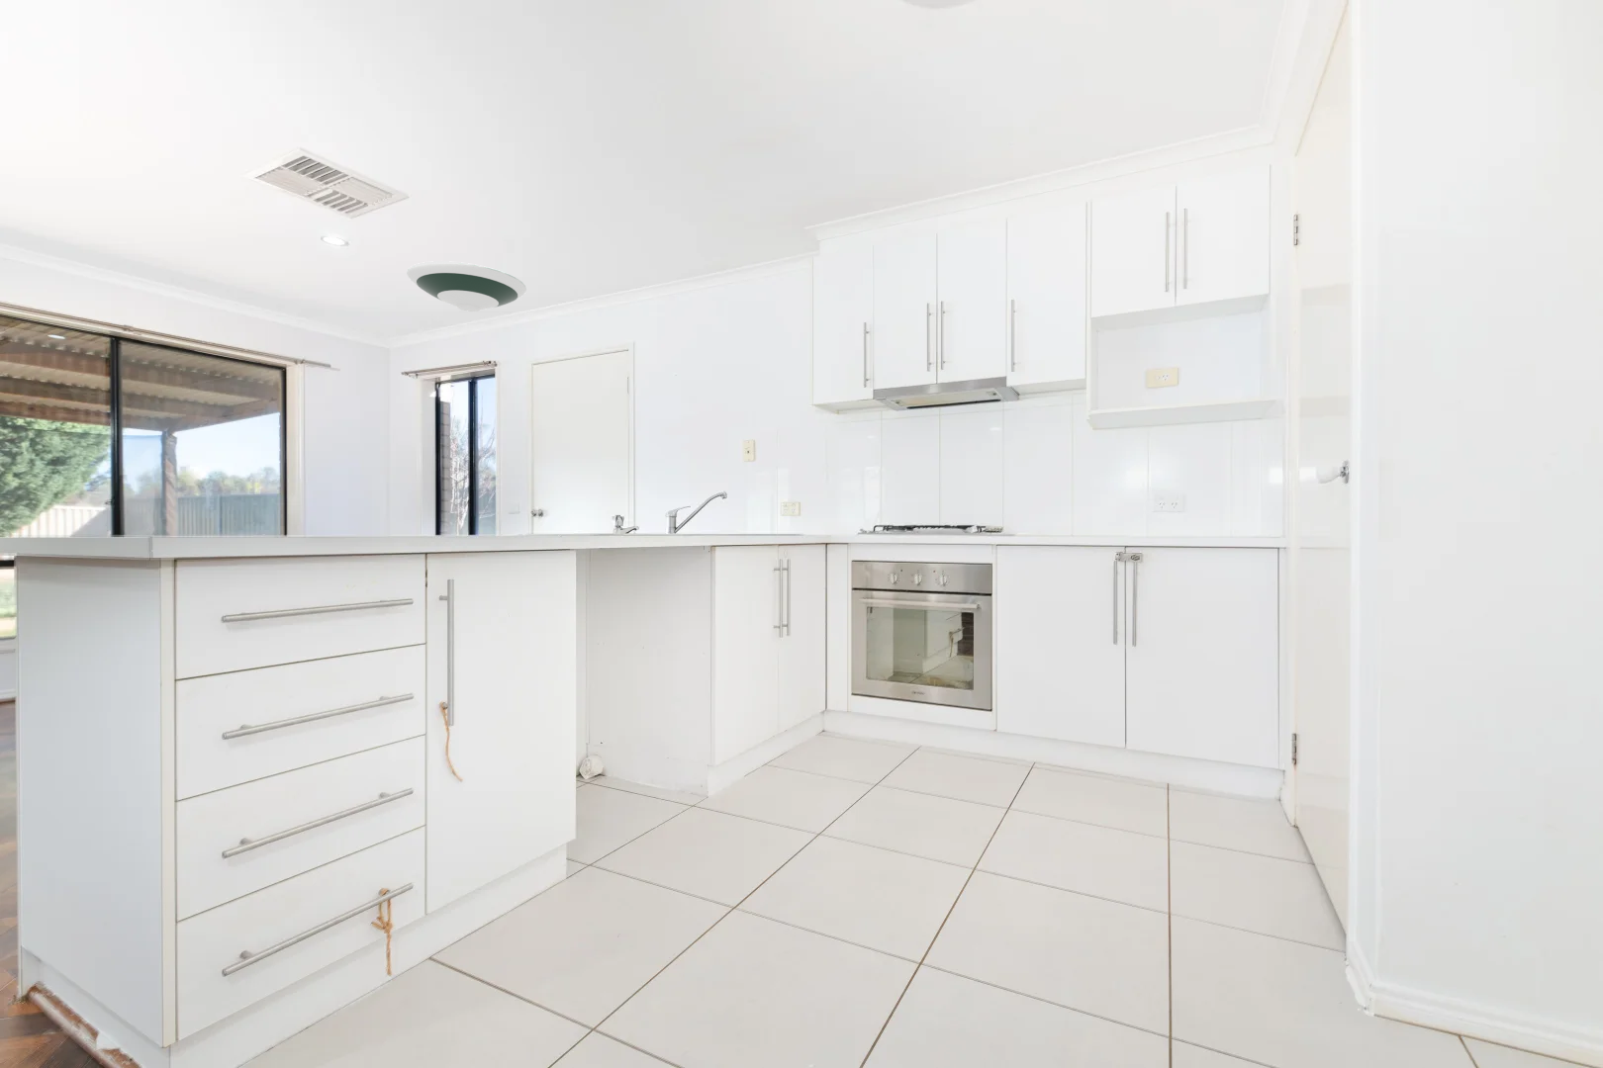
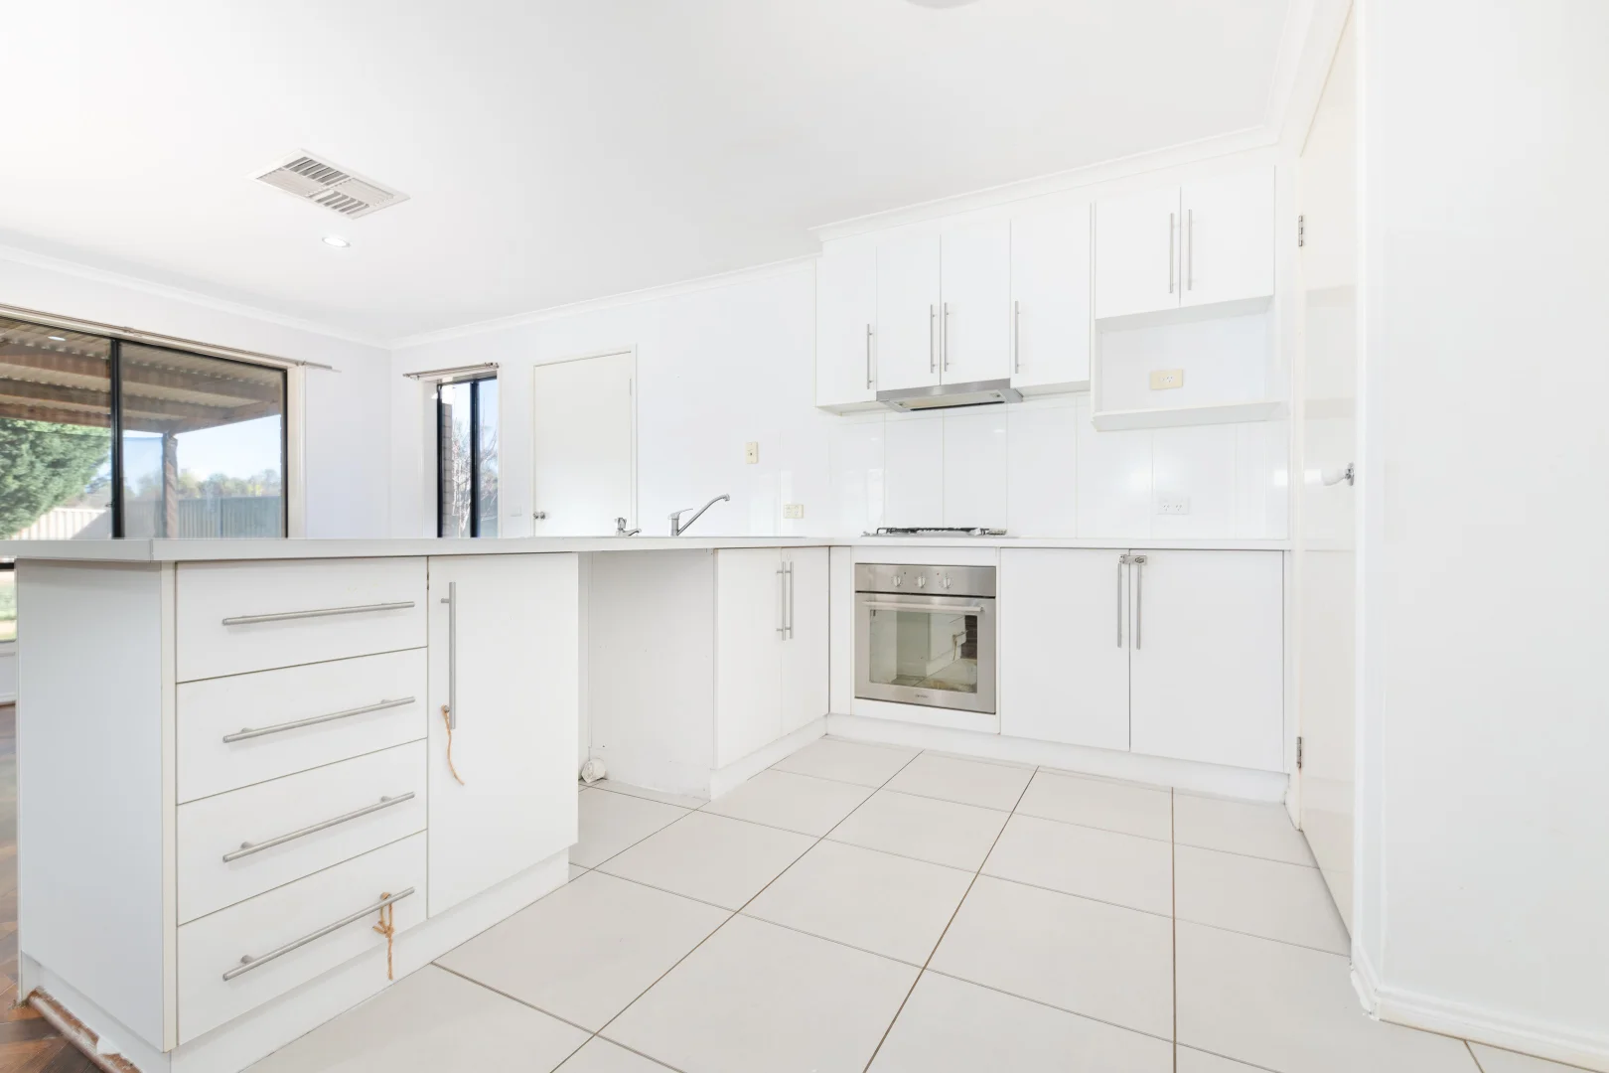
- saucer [406,260,527,312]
